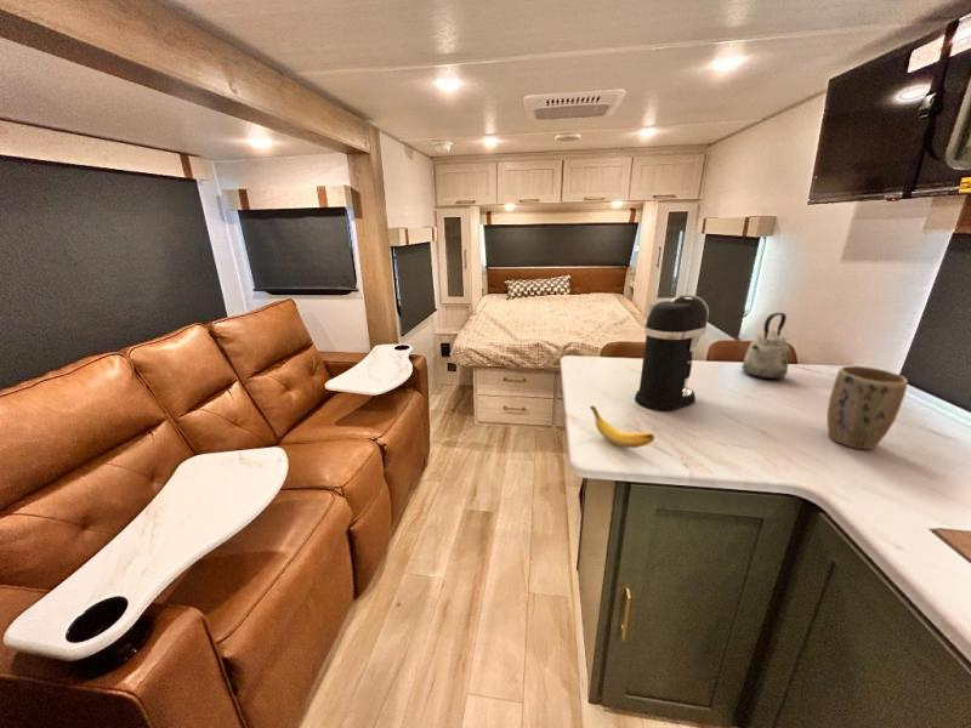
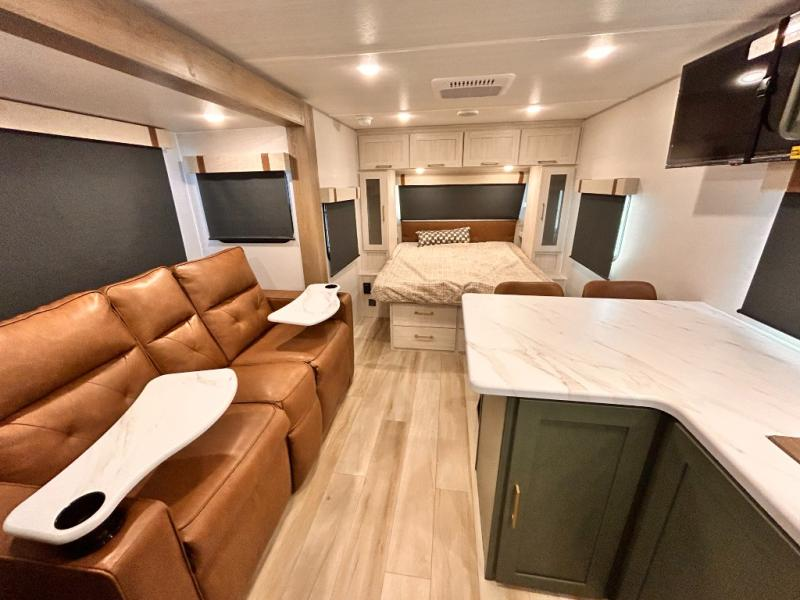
- coffee maker [634,294,710,411]
- banana [589,404,657,449]
- kettle [740,312,790,380]
- plant pot [827,365,909,450]
